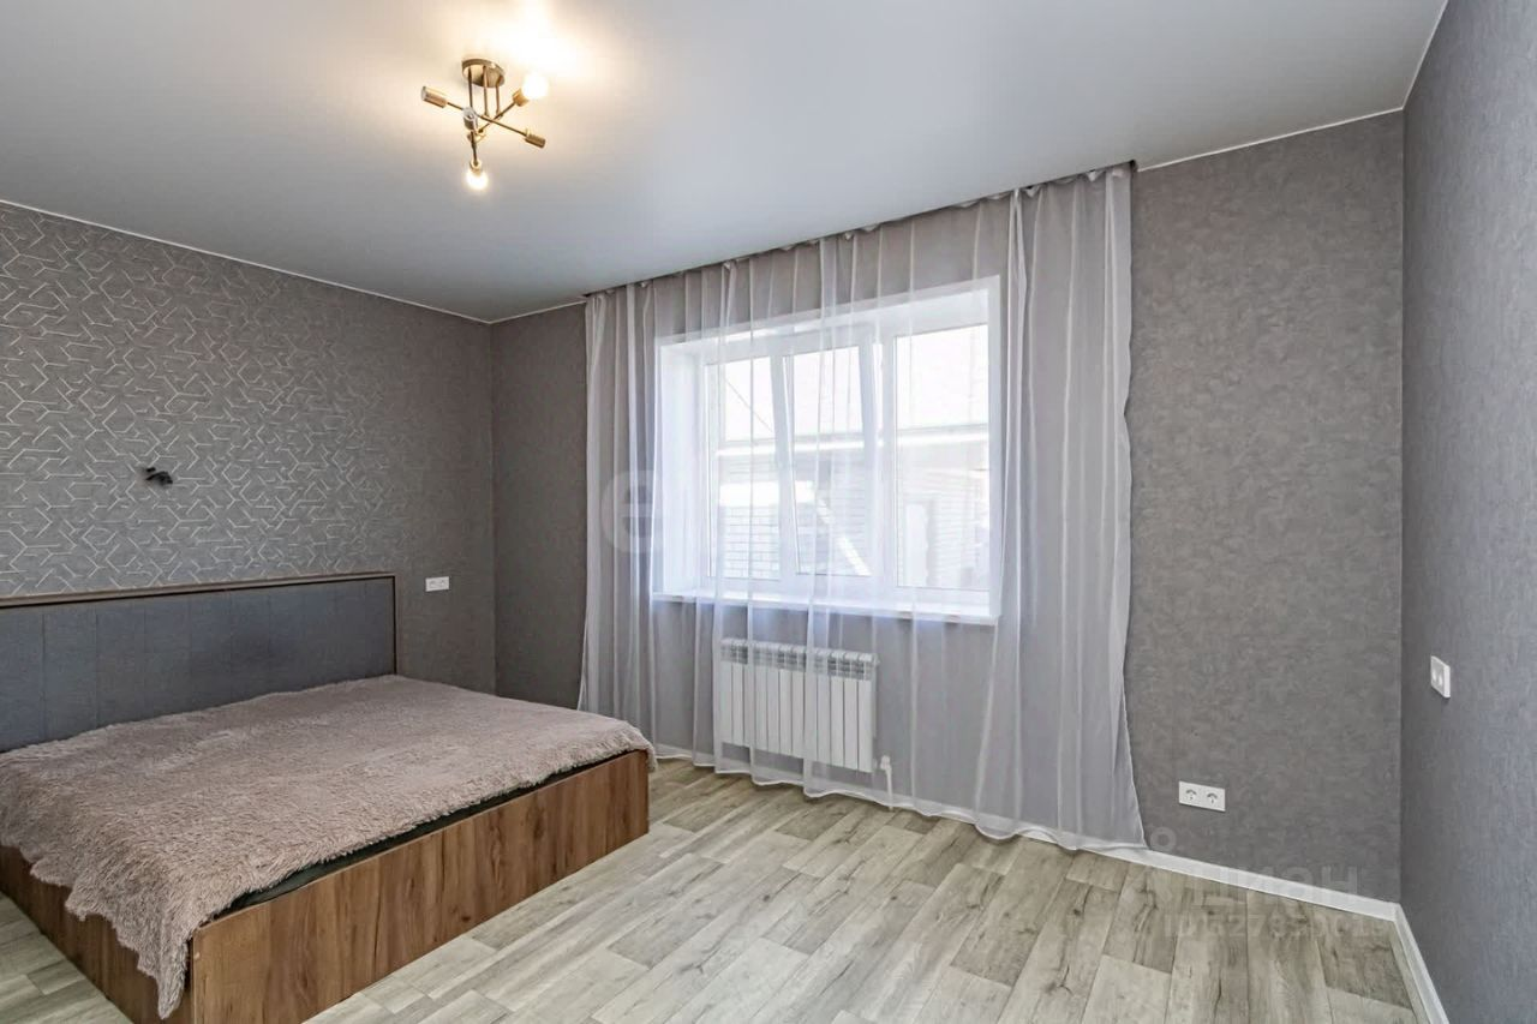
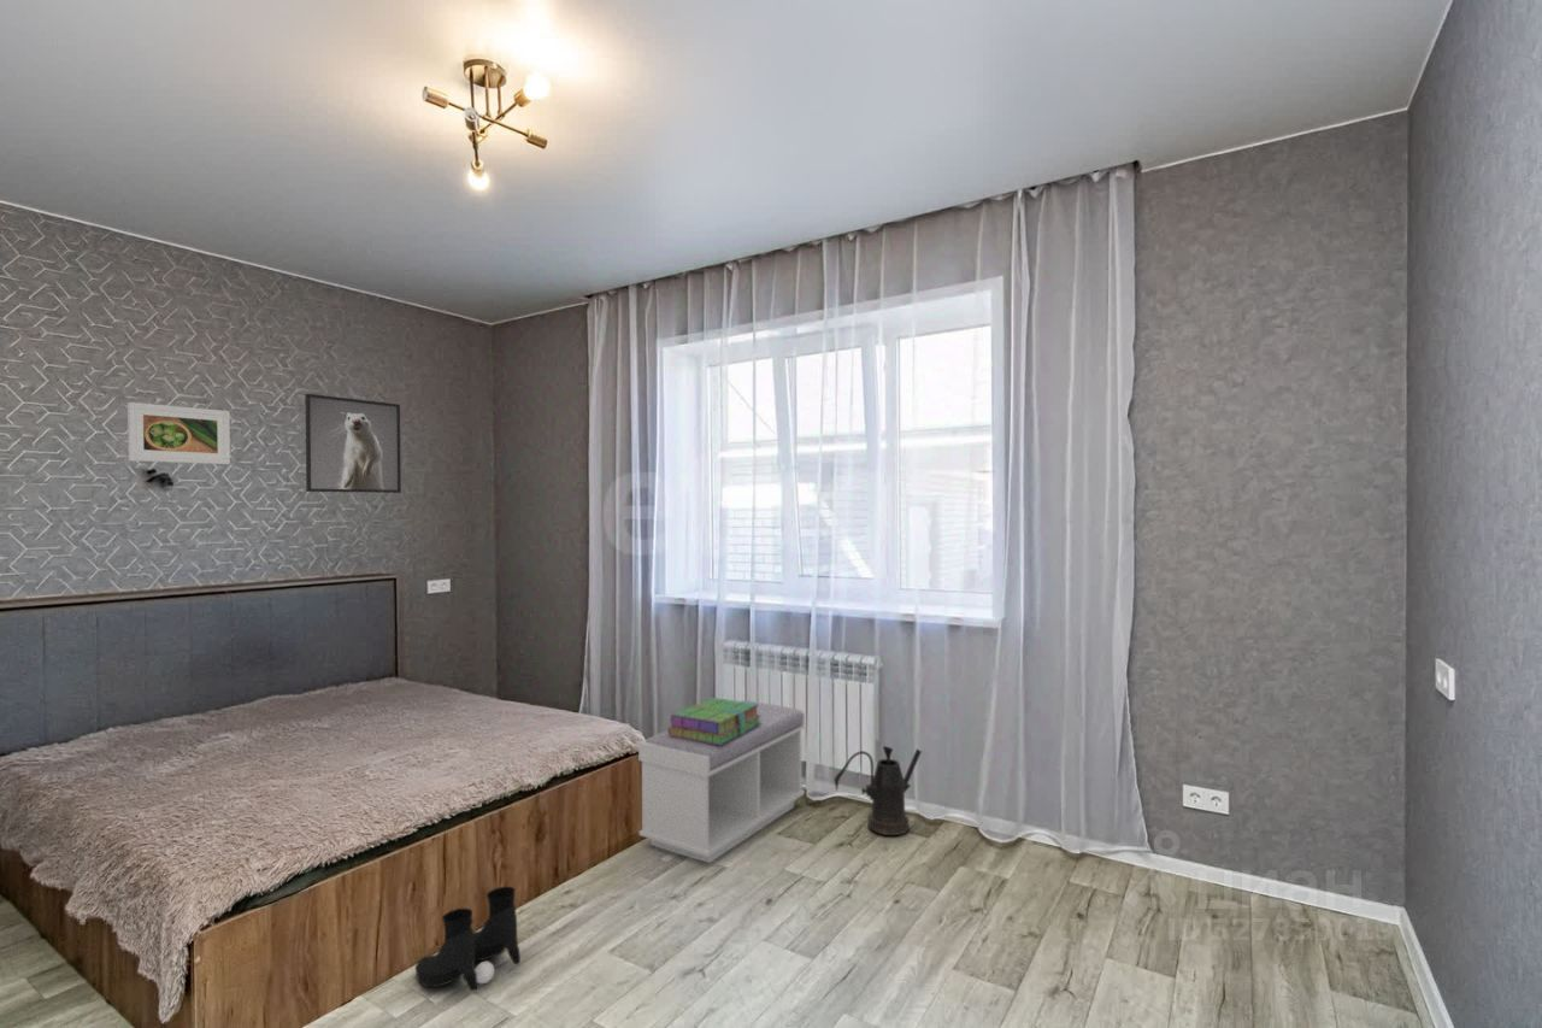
+ watering can [834,745,923,836]
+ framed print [126,401,231,465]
+ bench [637,699,806,864]
+ boots [414,886,522,993]
+ stack of books [667,697,761,745]
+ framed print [304,393,402,494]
